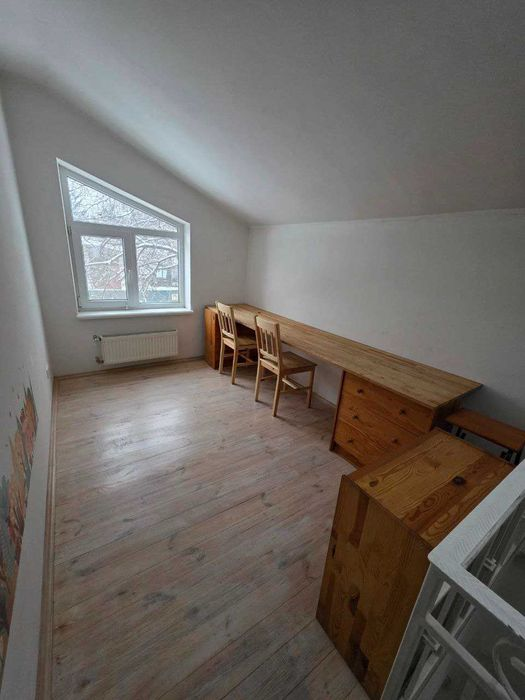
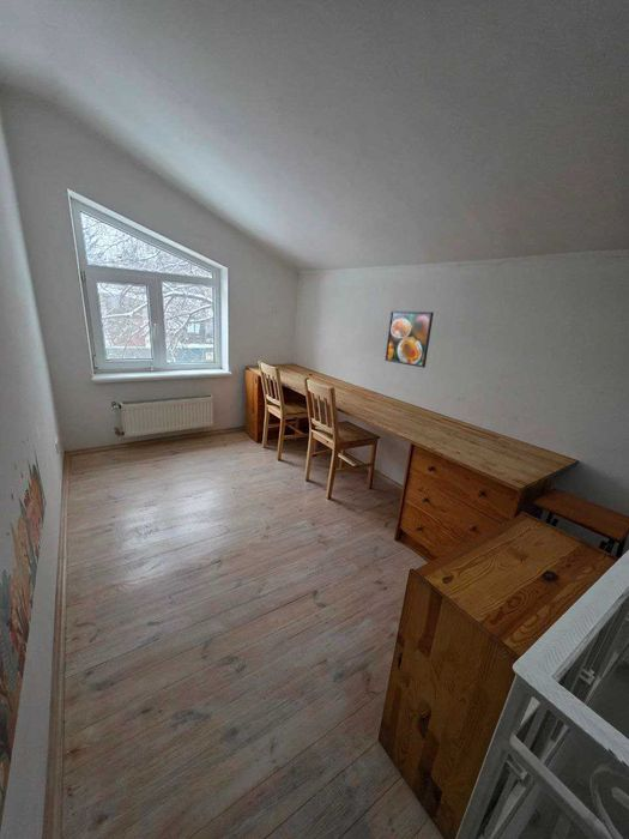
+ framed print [383,310,435,369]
